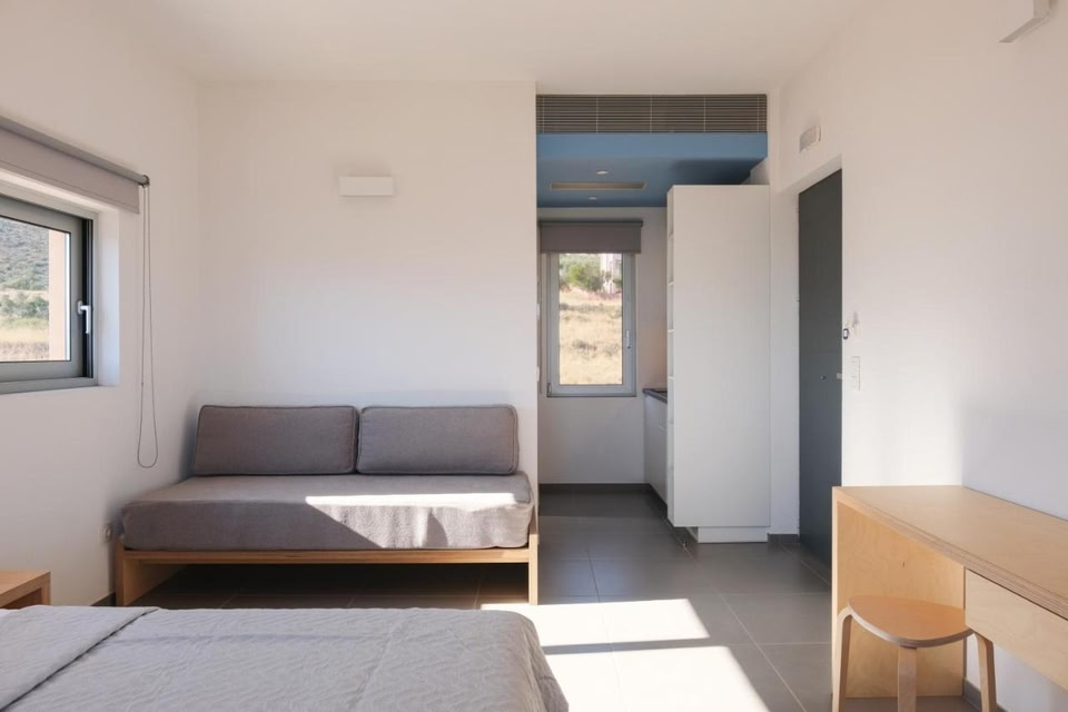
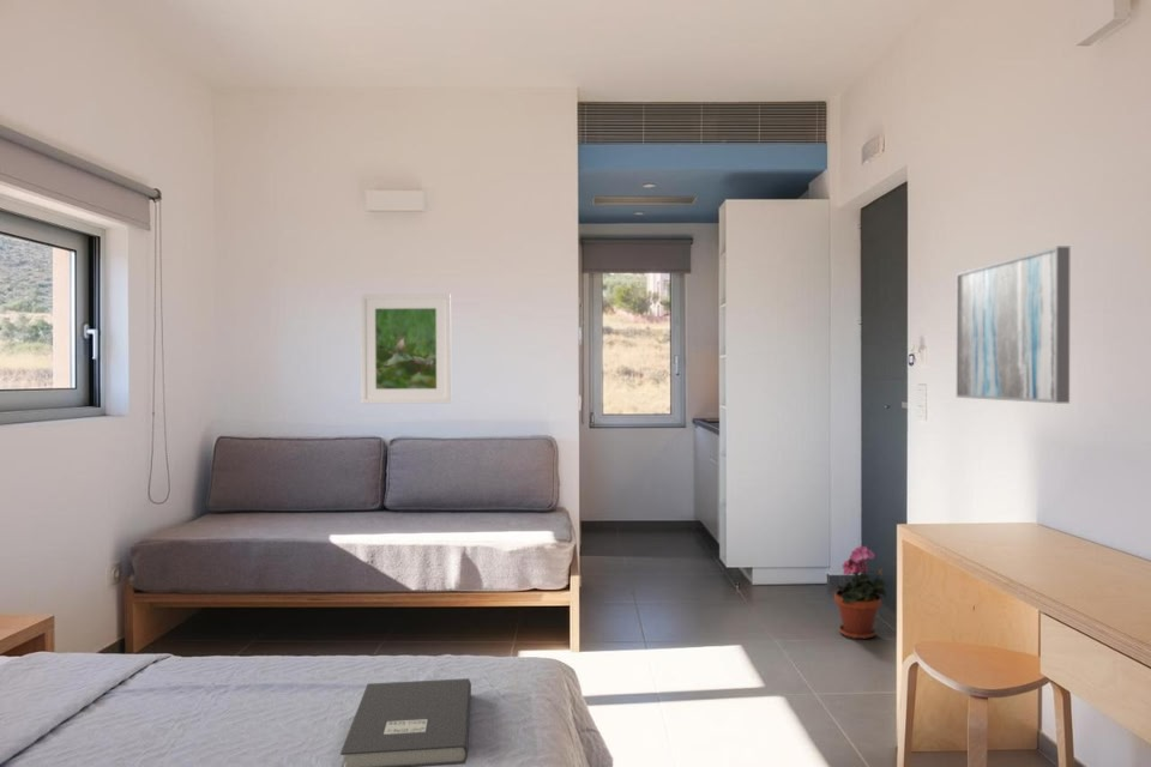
+ wall art [956,246,1071,404]
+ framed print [360,292,452,405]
+ book [339,677,472,767]
+ potted plant [833,545,887,640]
